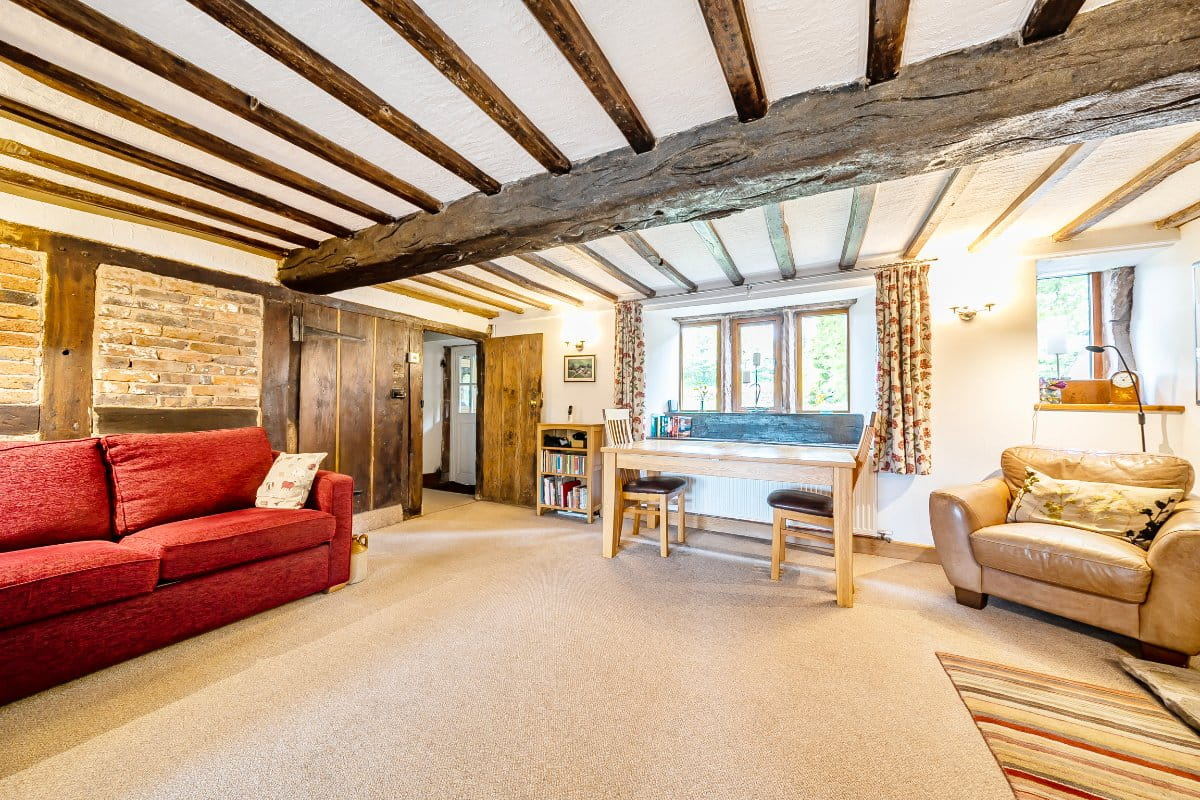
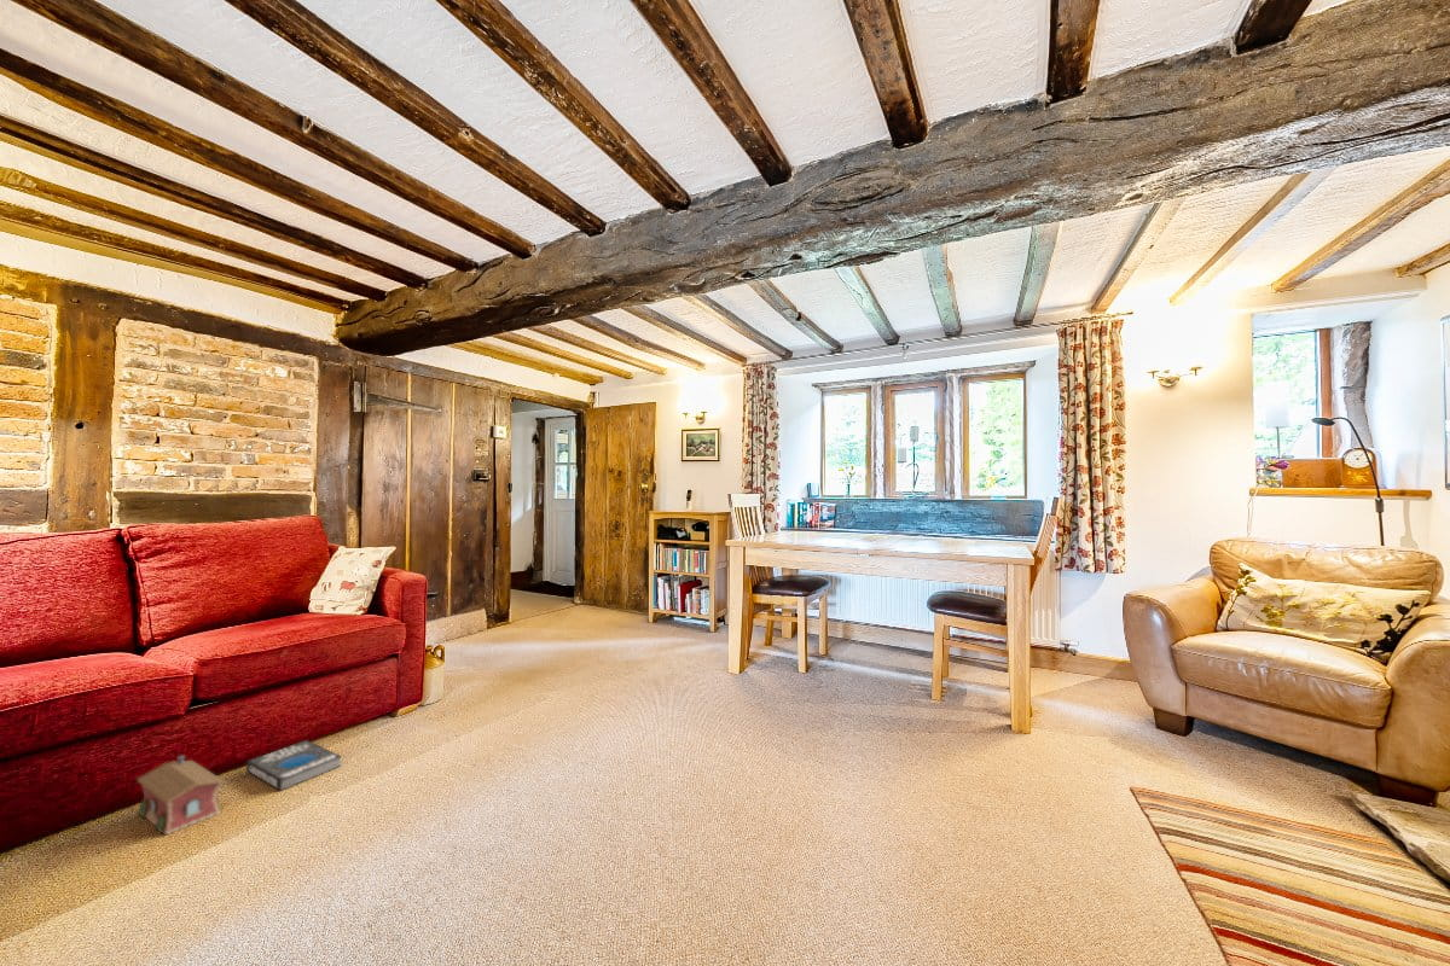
+ book [245,739,343,792]
+ toy house [137,755,226,836]
